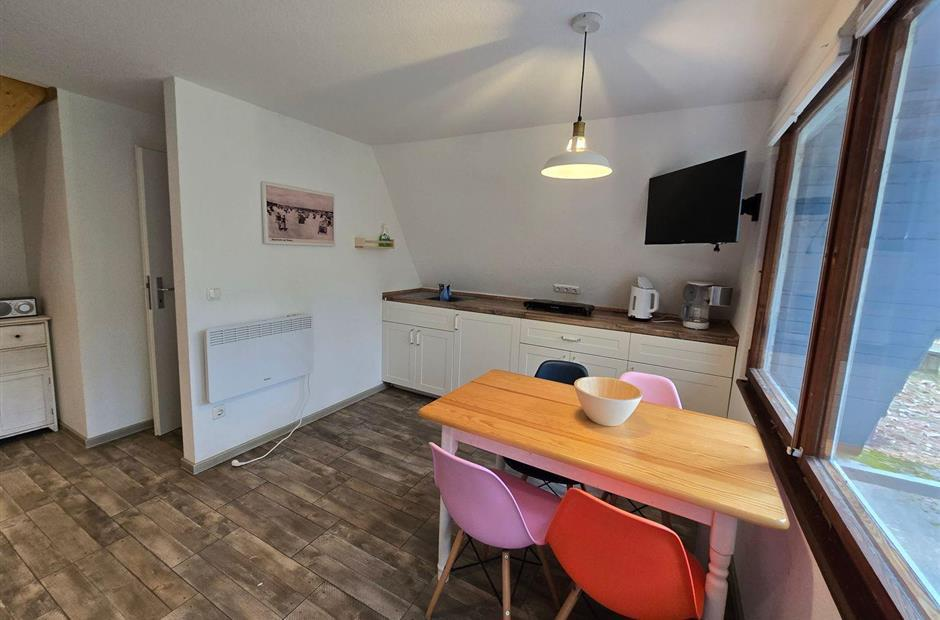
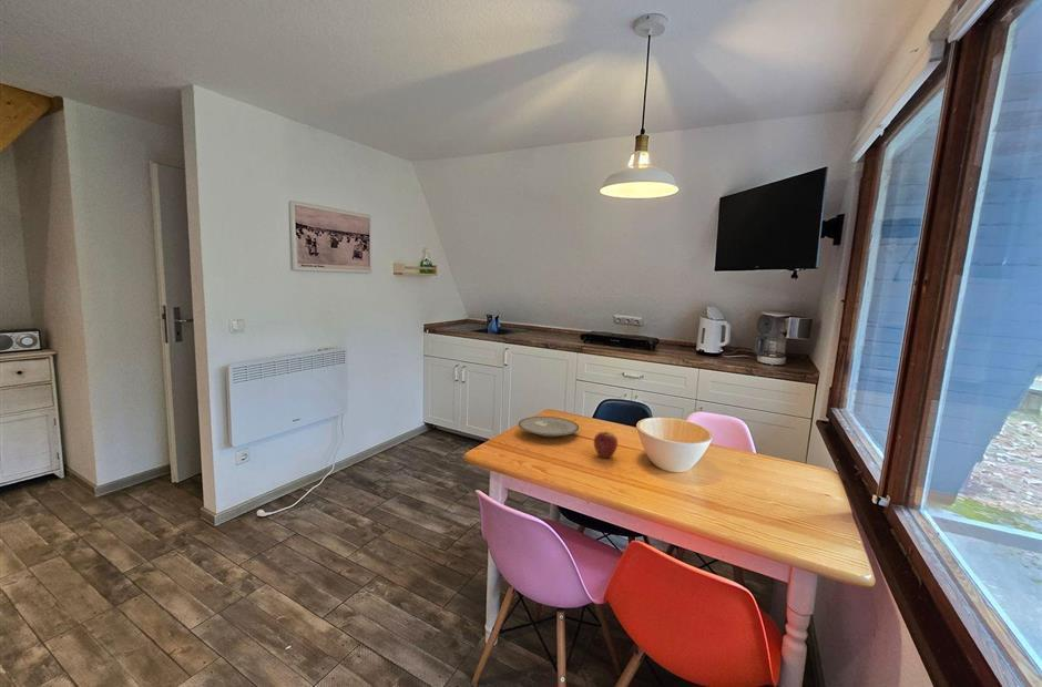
+ apple [593,430,619,459]
+ plate [518,416,580,438]
